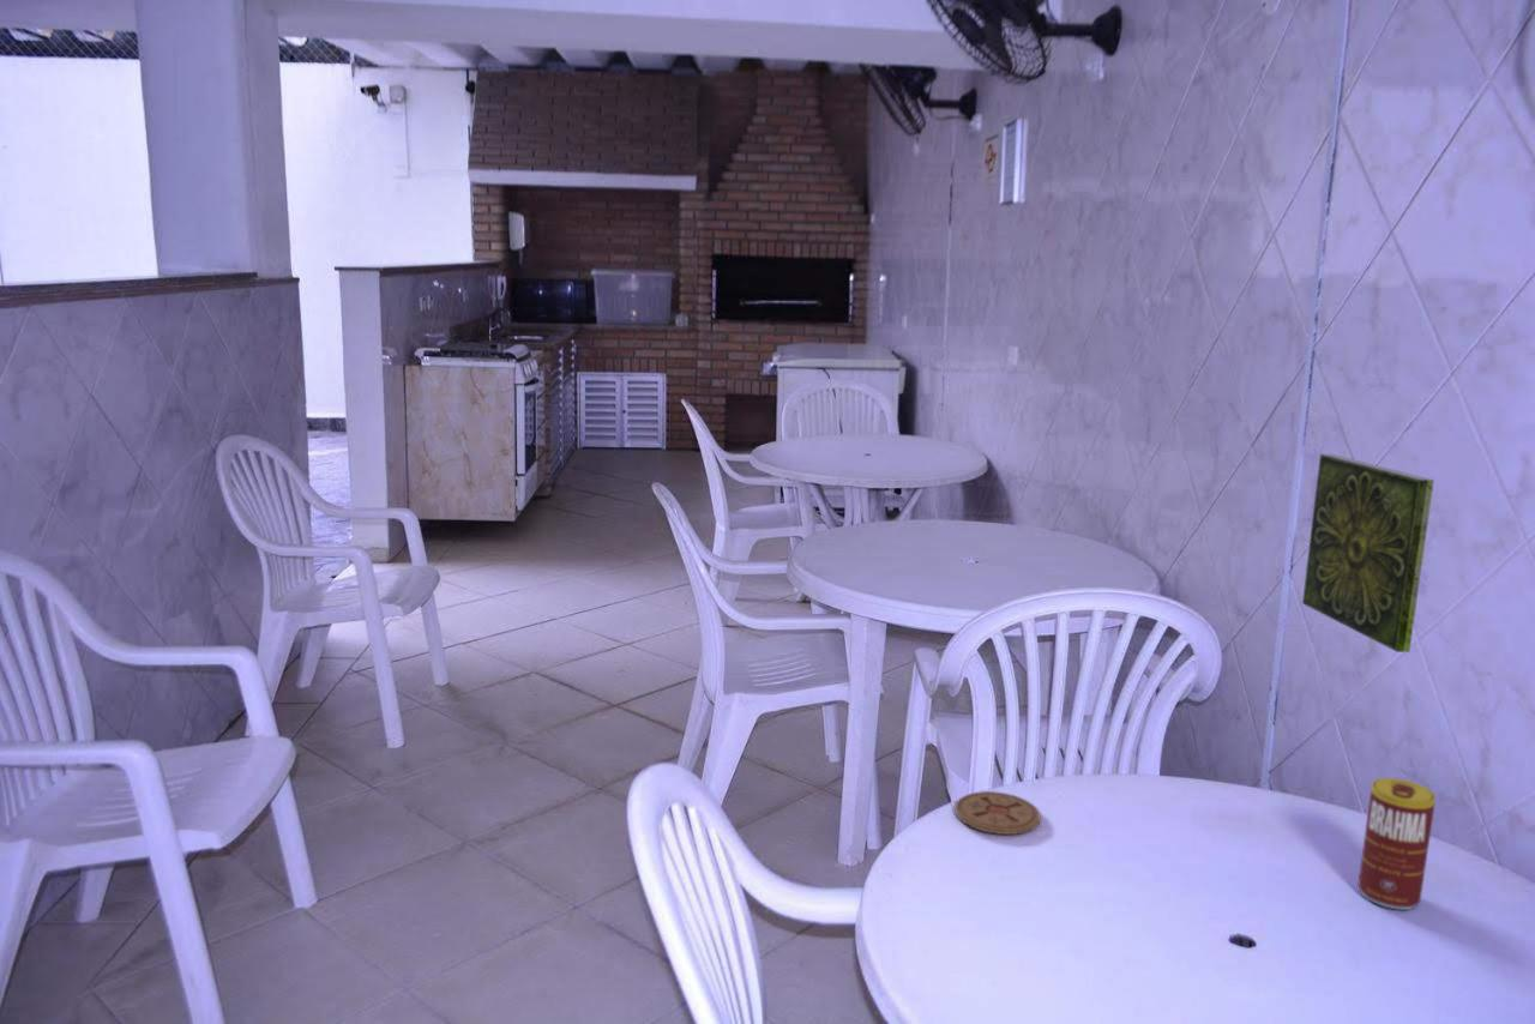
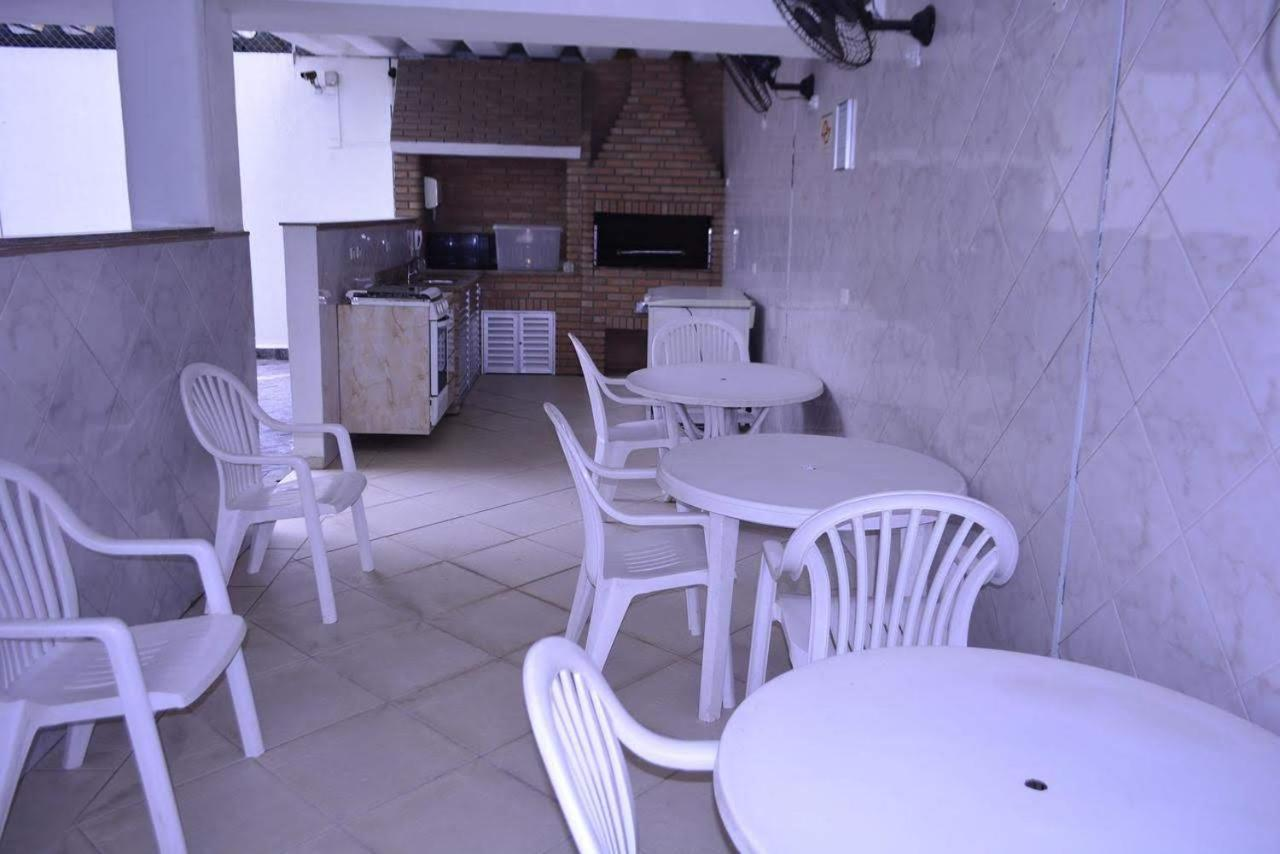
- coaster [953,790,1042,836]
- decorative tile [1301,453,1435,653]
- beverage can [1358,777,1437,911]
